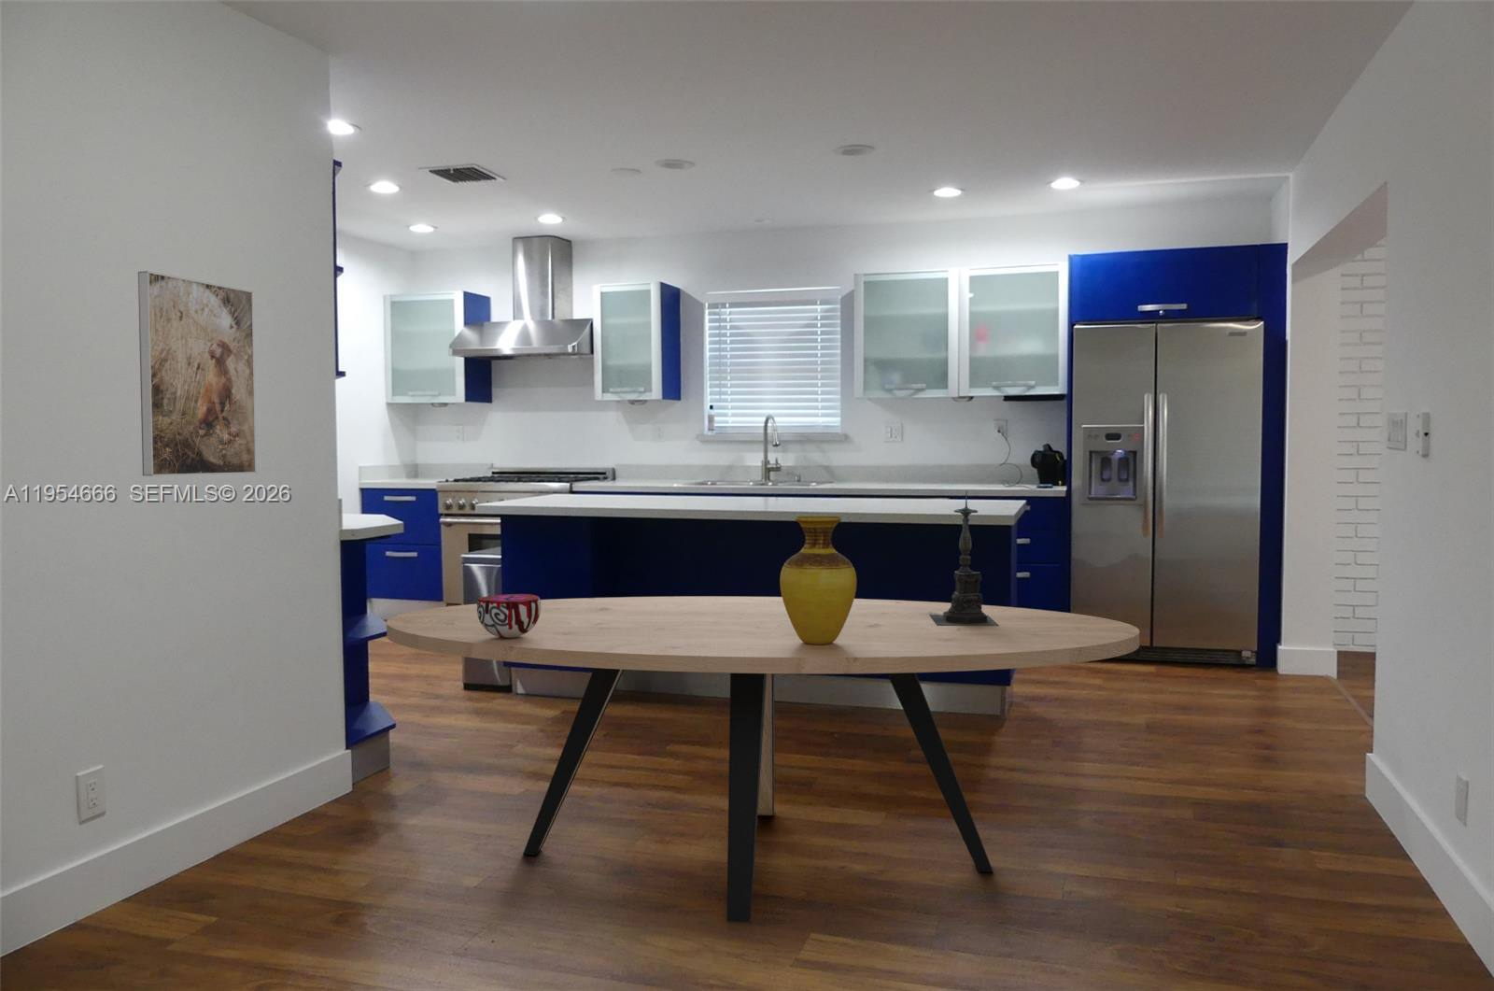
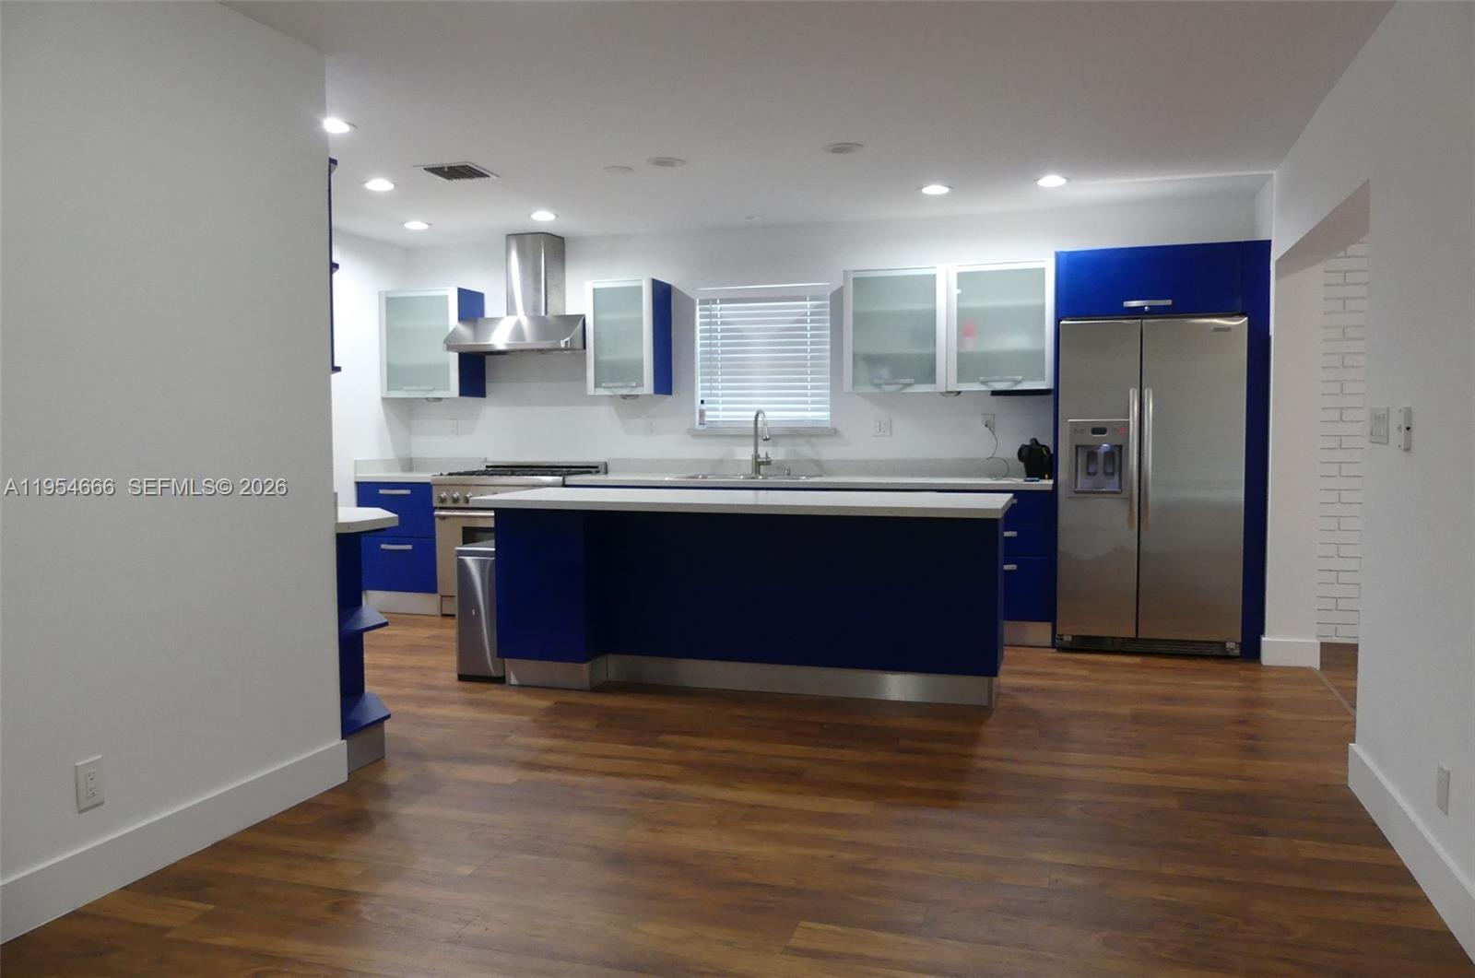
- dining table [386,596,1140,922]
- decorative bowl [477,593,541,638]
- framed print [137,270,257,478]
- candle holder [929,490,999,626]
- vase [779,515,857,645]
